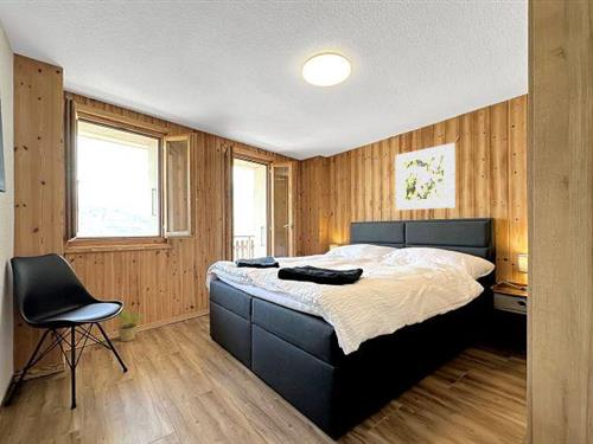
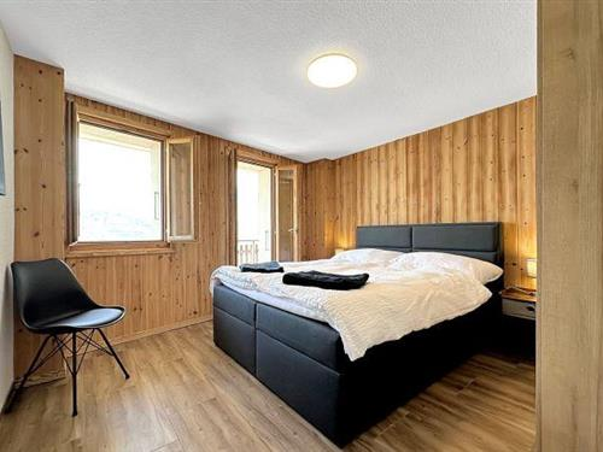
- potted plant [115,310,144,342]
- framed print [394,142,457,211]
